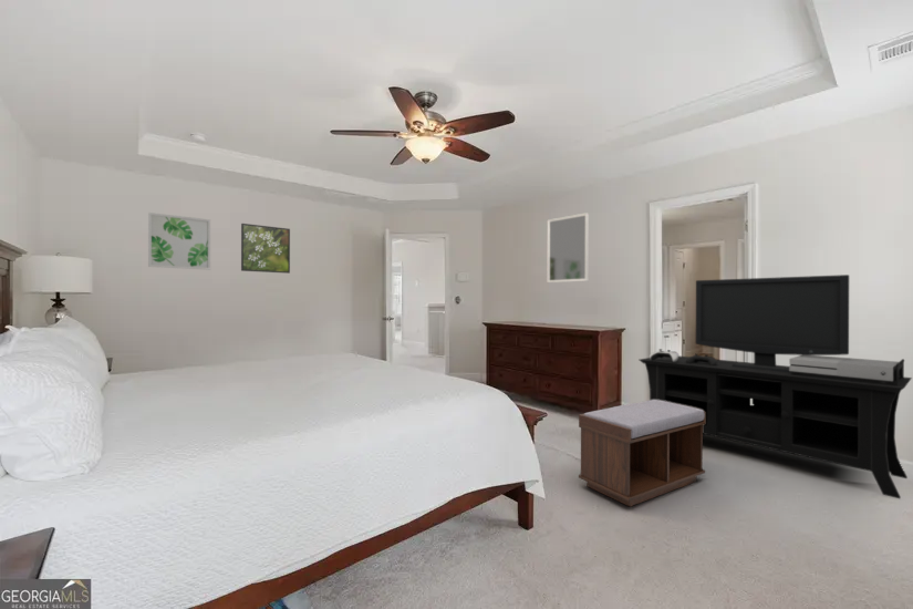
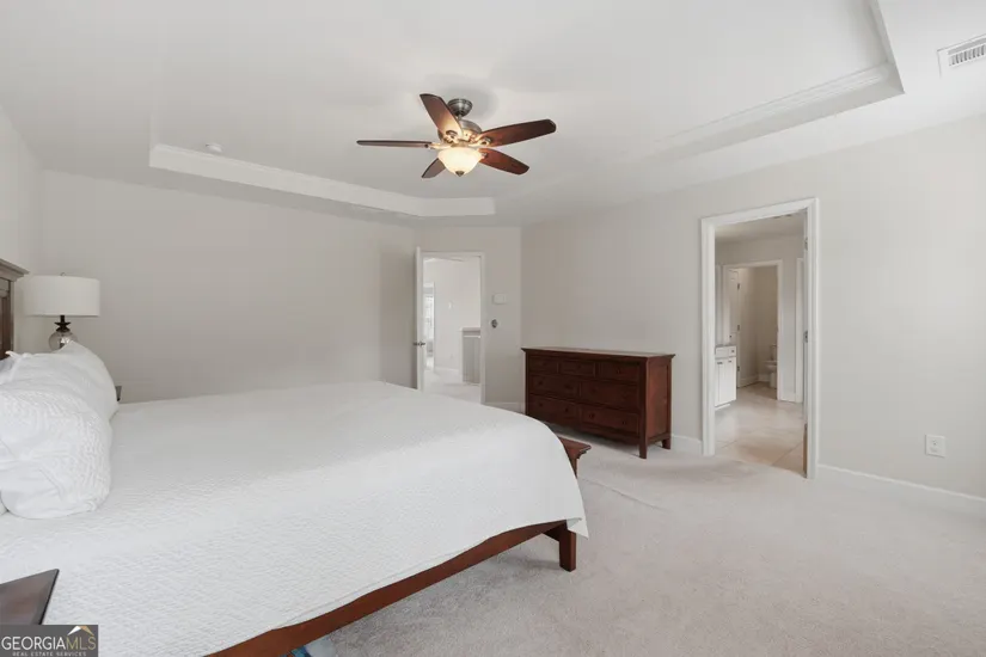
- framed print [240,223,291,275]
- bench [578,400,706,507]
- wall art [147,211,211,271]
- media console [639,273,913,499]
- home mirror [546,211,590,283]
